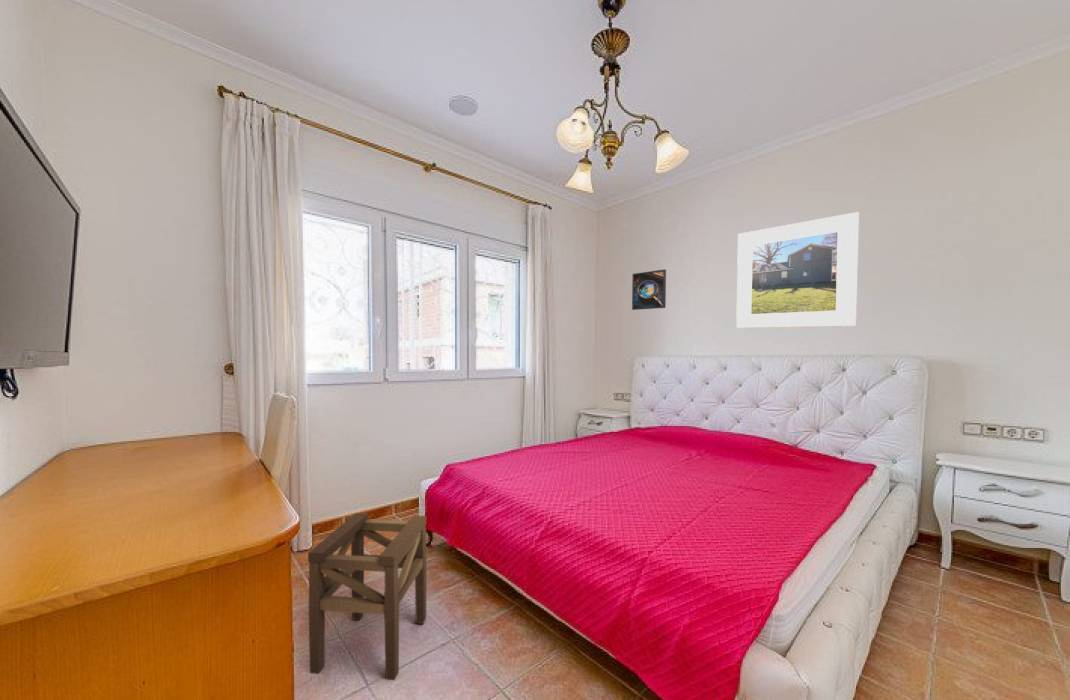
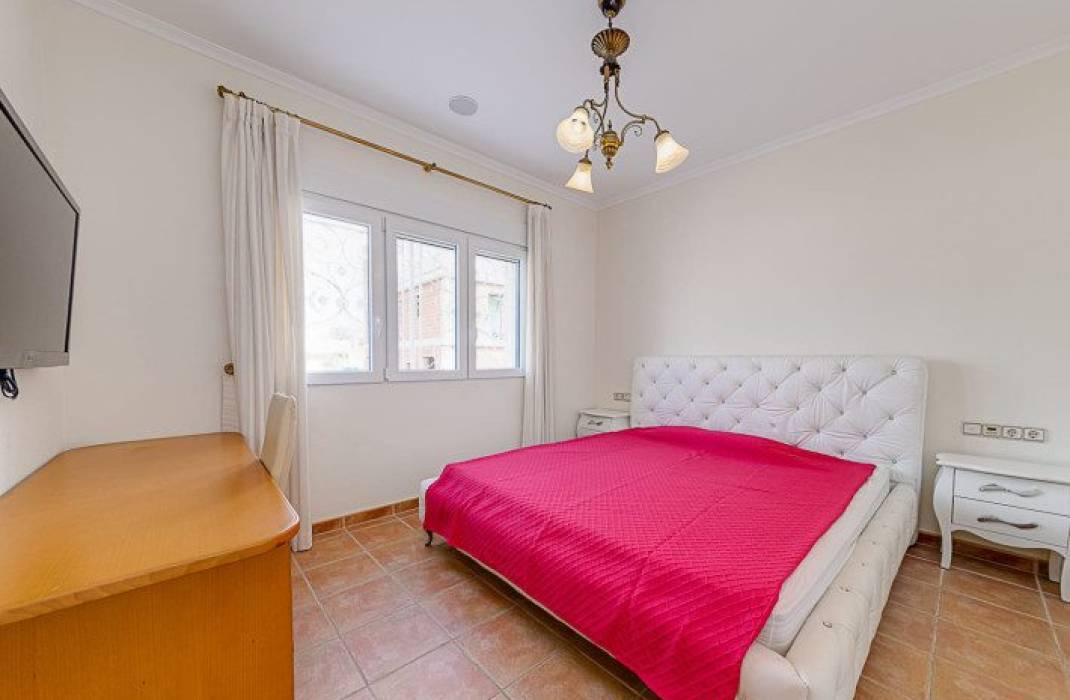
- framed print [735,211,860,329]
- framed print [631,268,667,311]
- stool [307,512,428,681]
